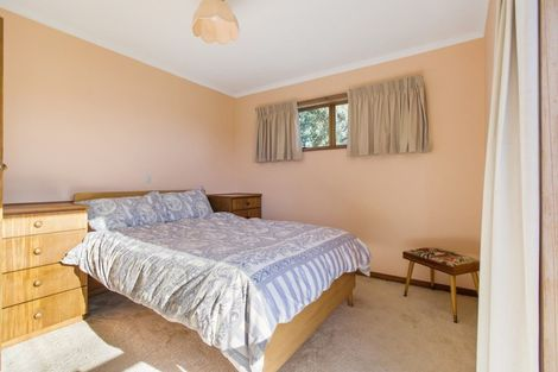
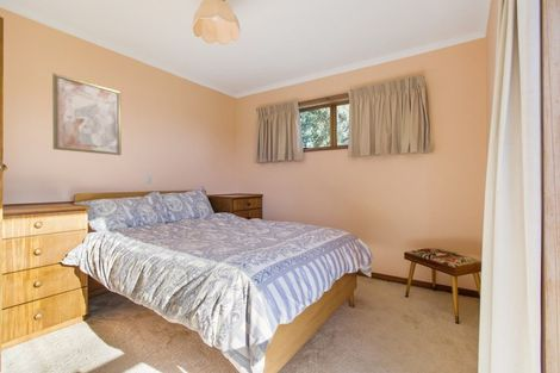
+ wall art [51,73,123,156]
